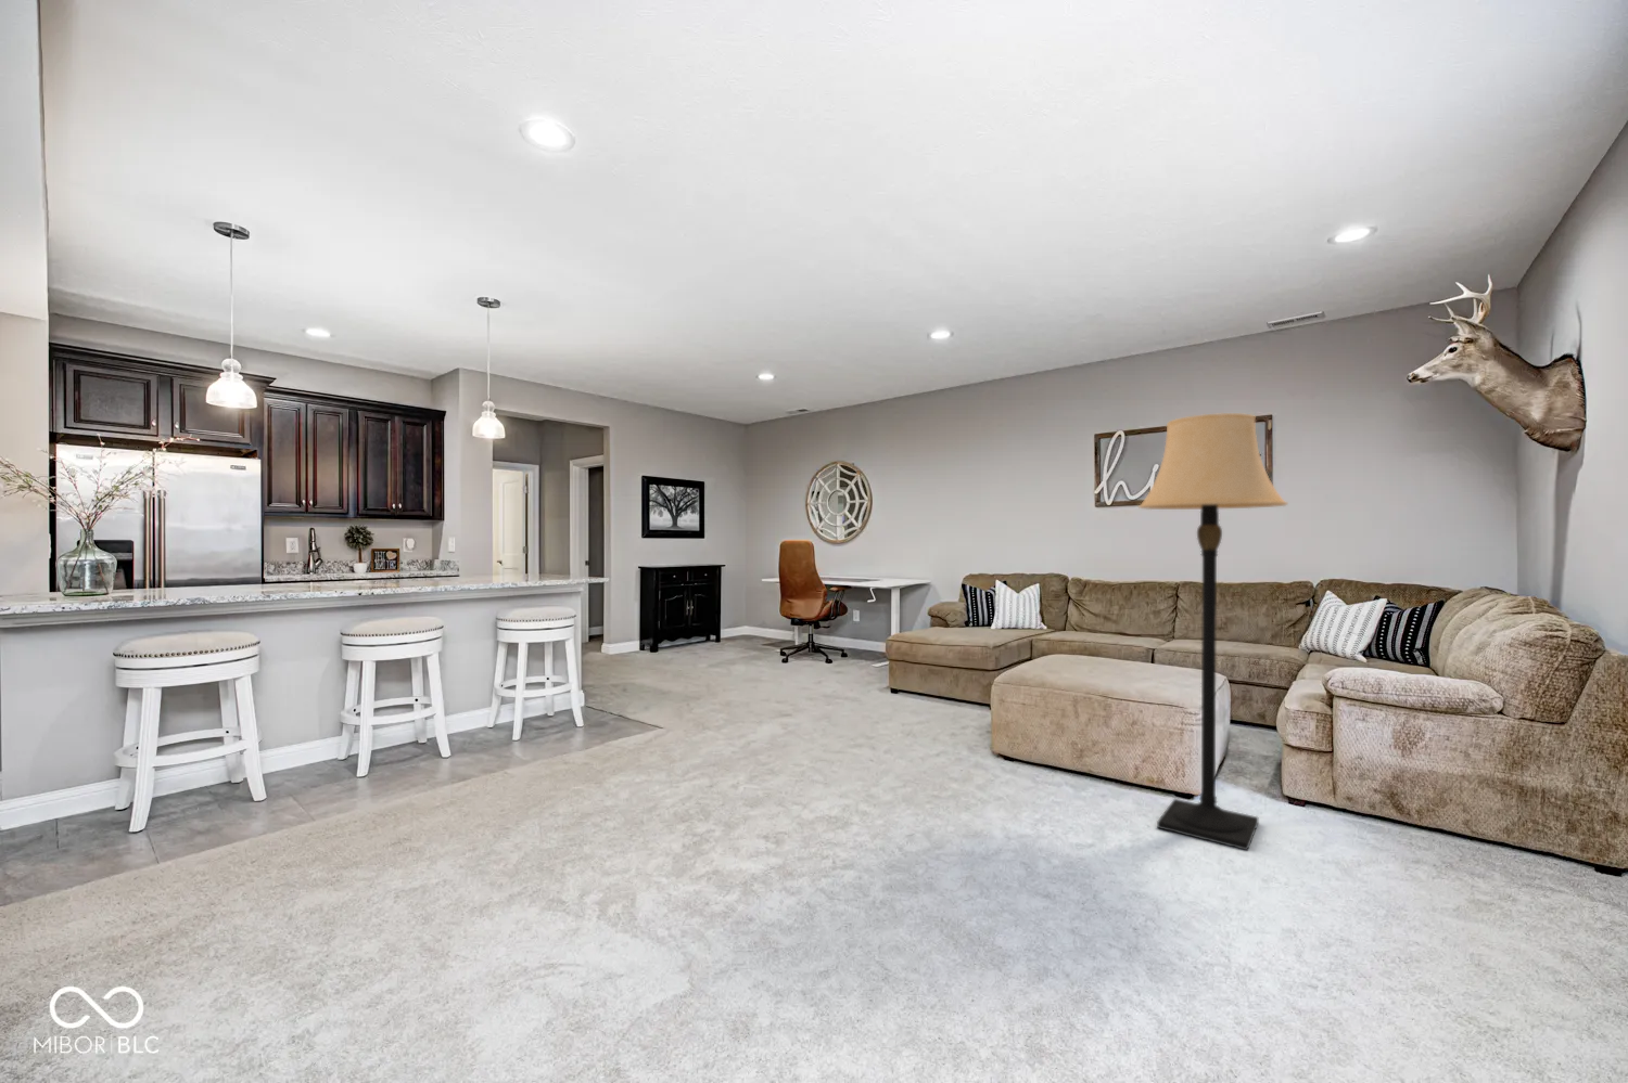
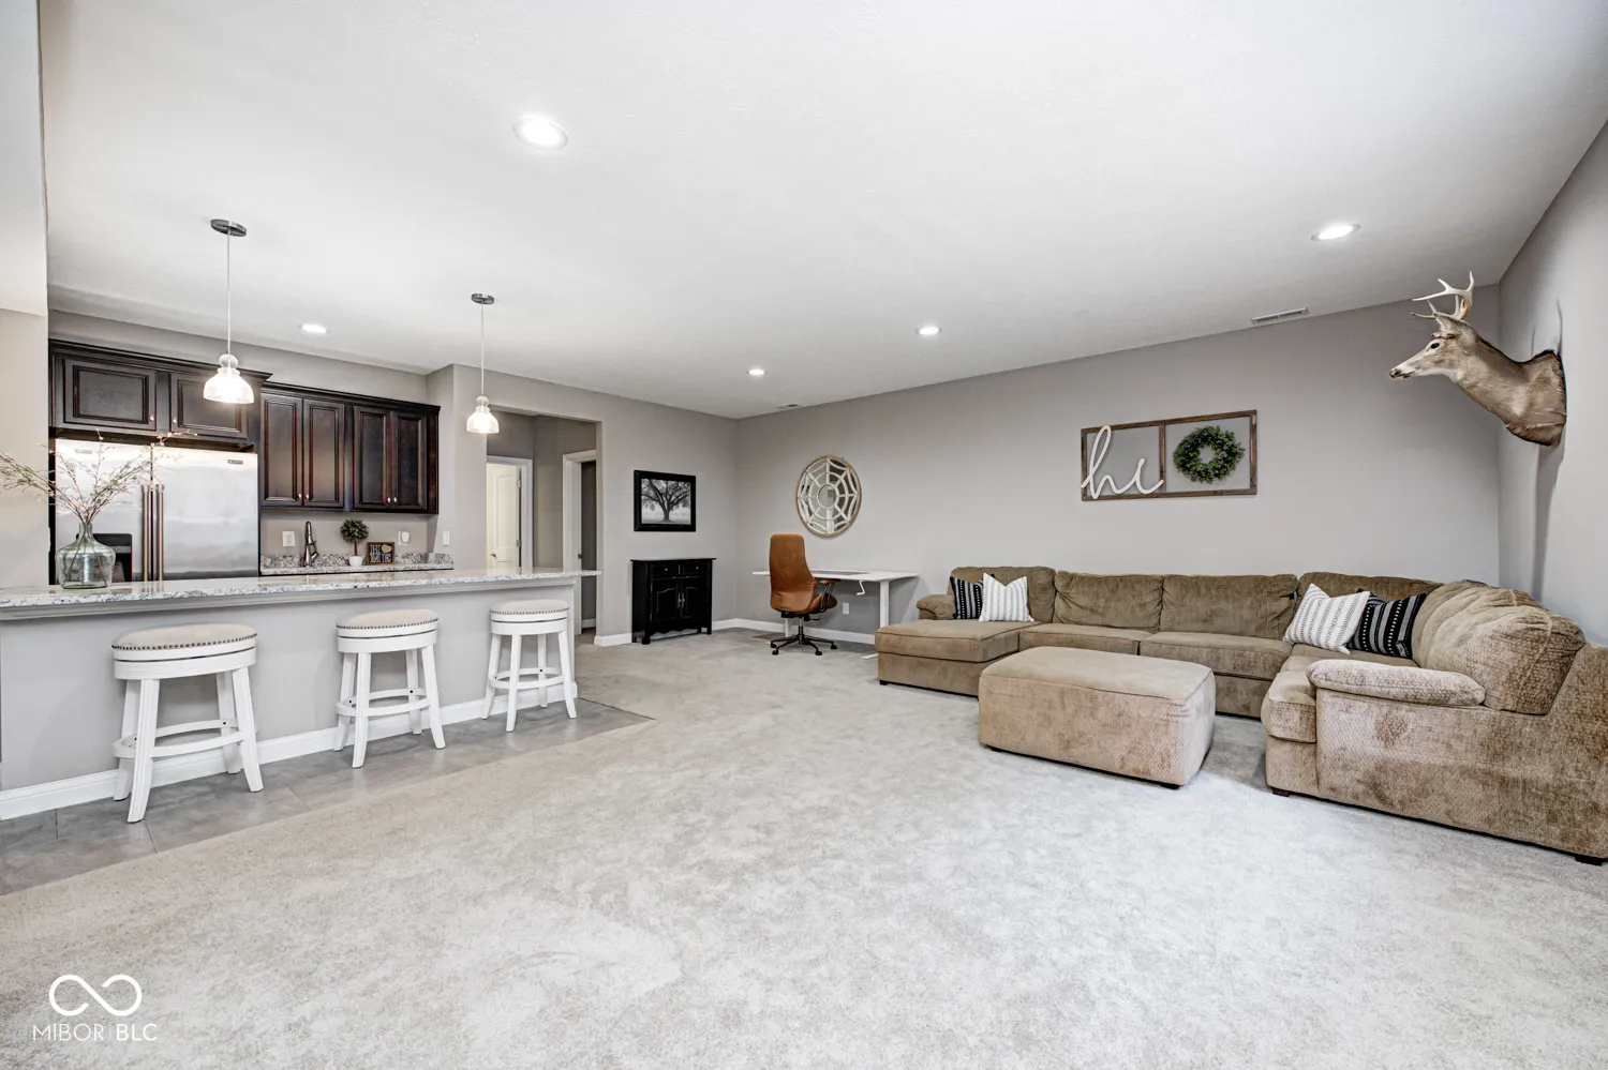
- lamp [1137,412,1289,851]
